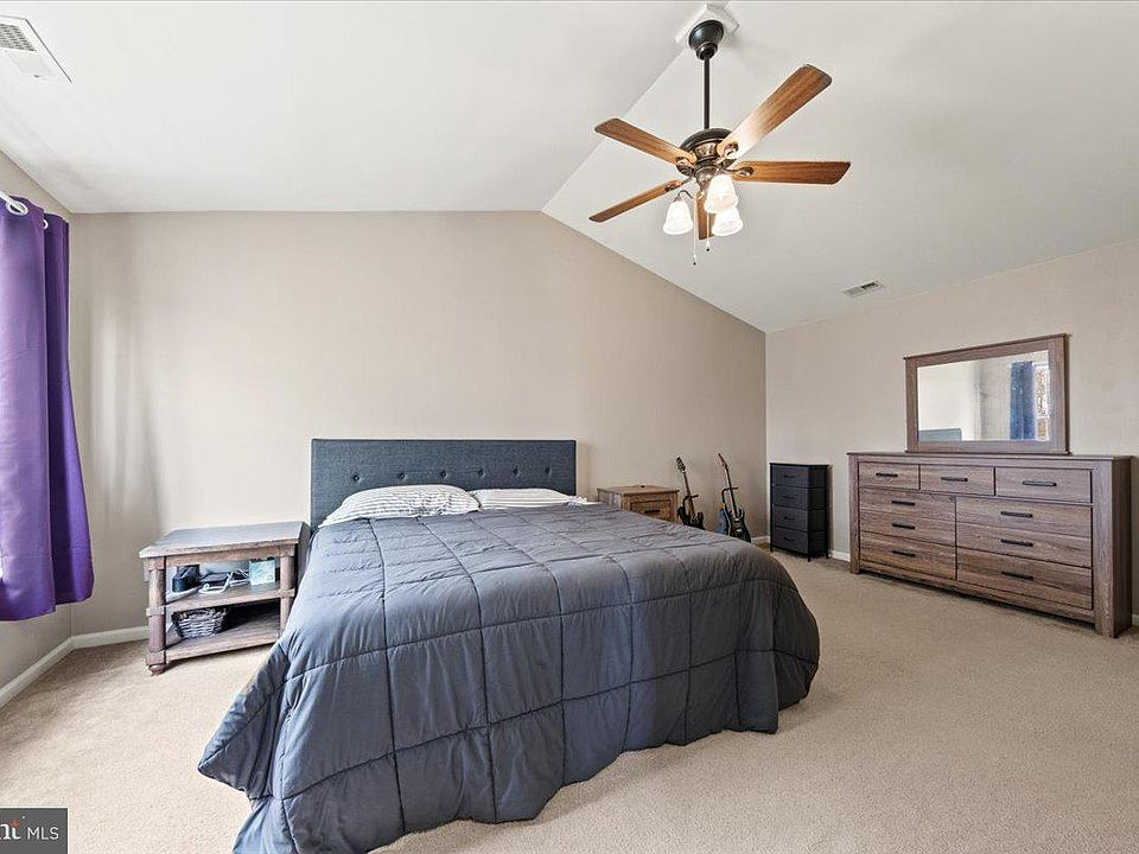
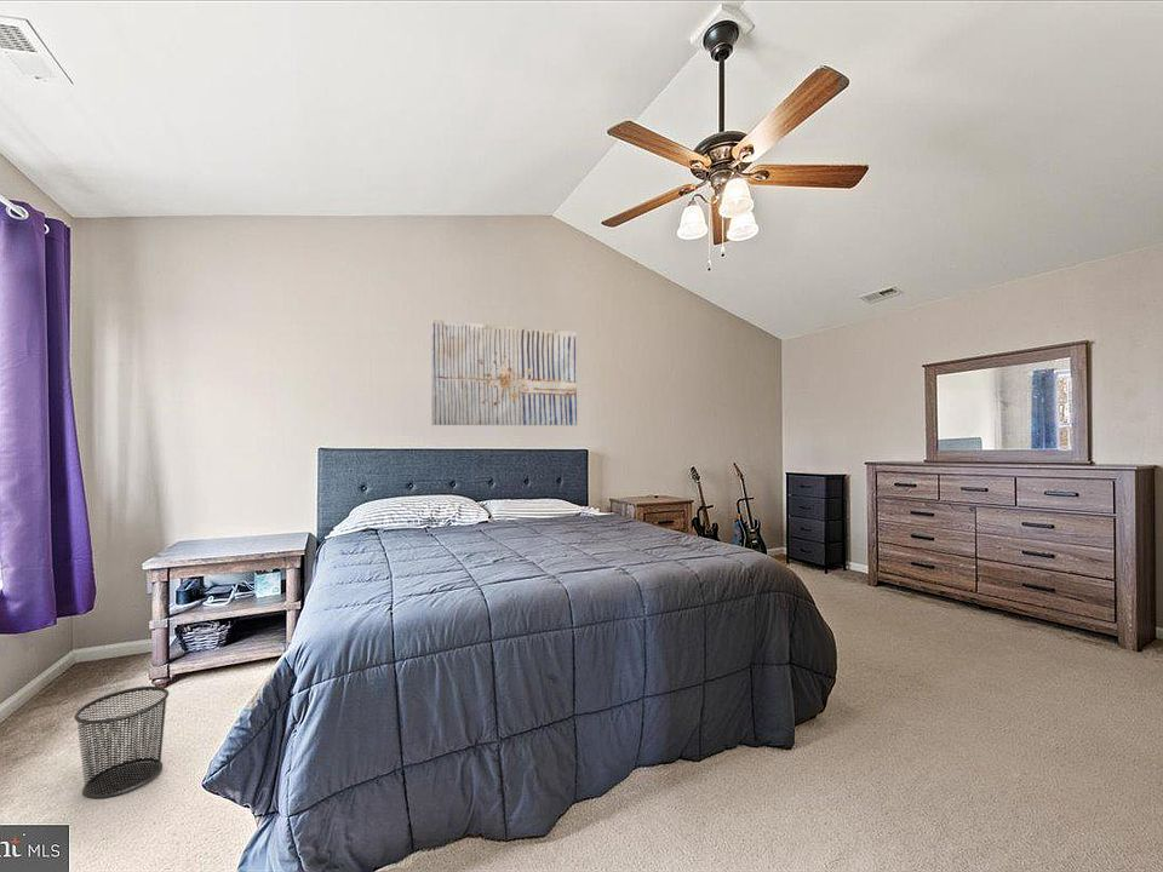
+ waste bin [73,685,170,799]
+ wall art [430,319,578,426]
